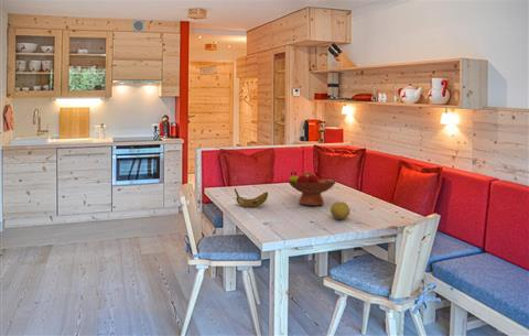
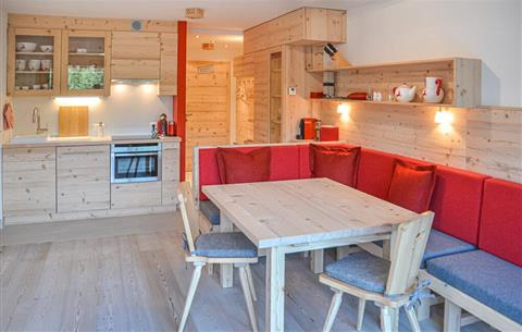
- banana [234,187,269,208]
- fruit bowl [287,171,337,206]
- fruit [330,200,352,220]
